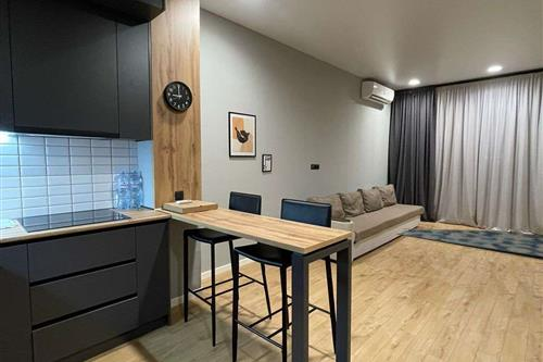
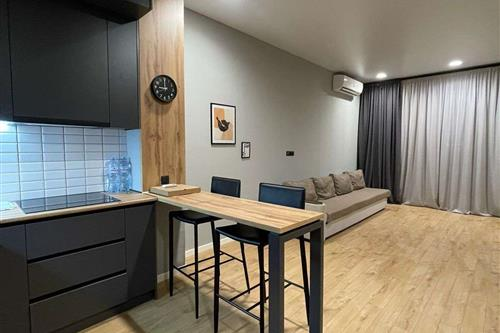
- rug [396,228,543,258]
